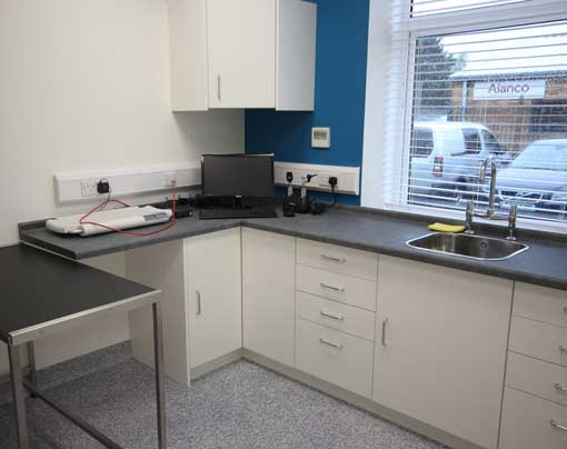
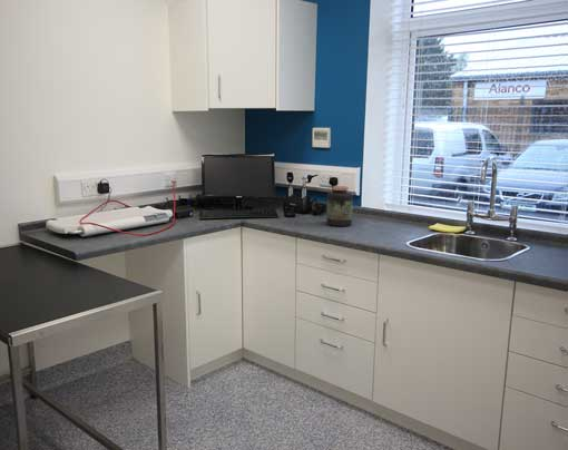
+ jar [325,185,354,227]
